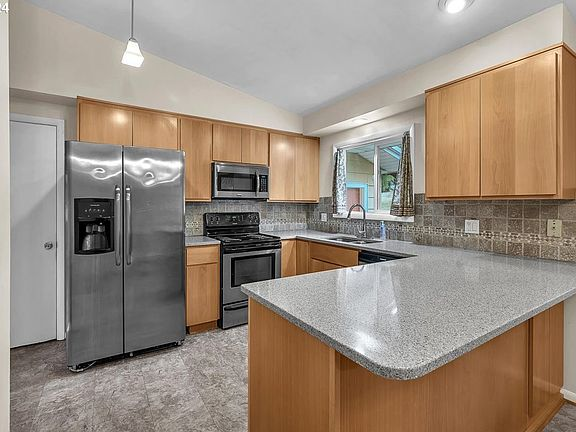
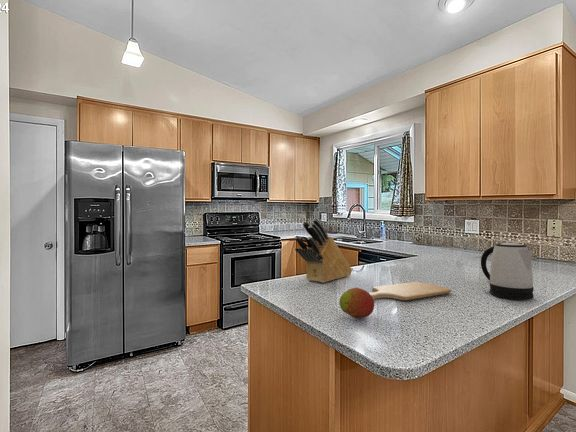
+ chopping board [368,281,452,301]
+ knife block [294,217,353,284]
+ kettle [480,242,535,300]
+ fruit [338,287,375,319]
